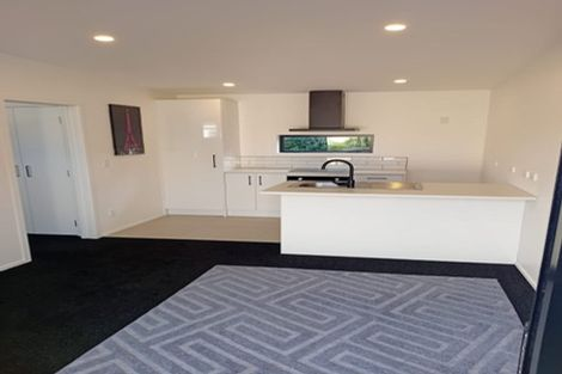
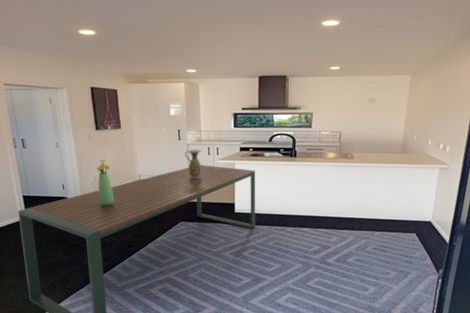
+ bouquet [96,158,114,206]
+ dining table [17,164,256,313]
+ ceramic jug [184,149,202,178]
